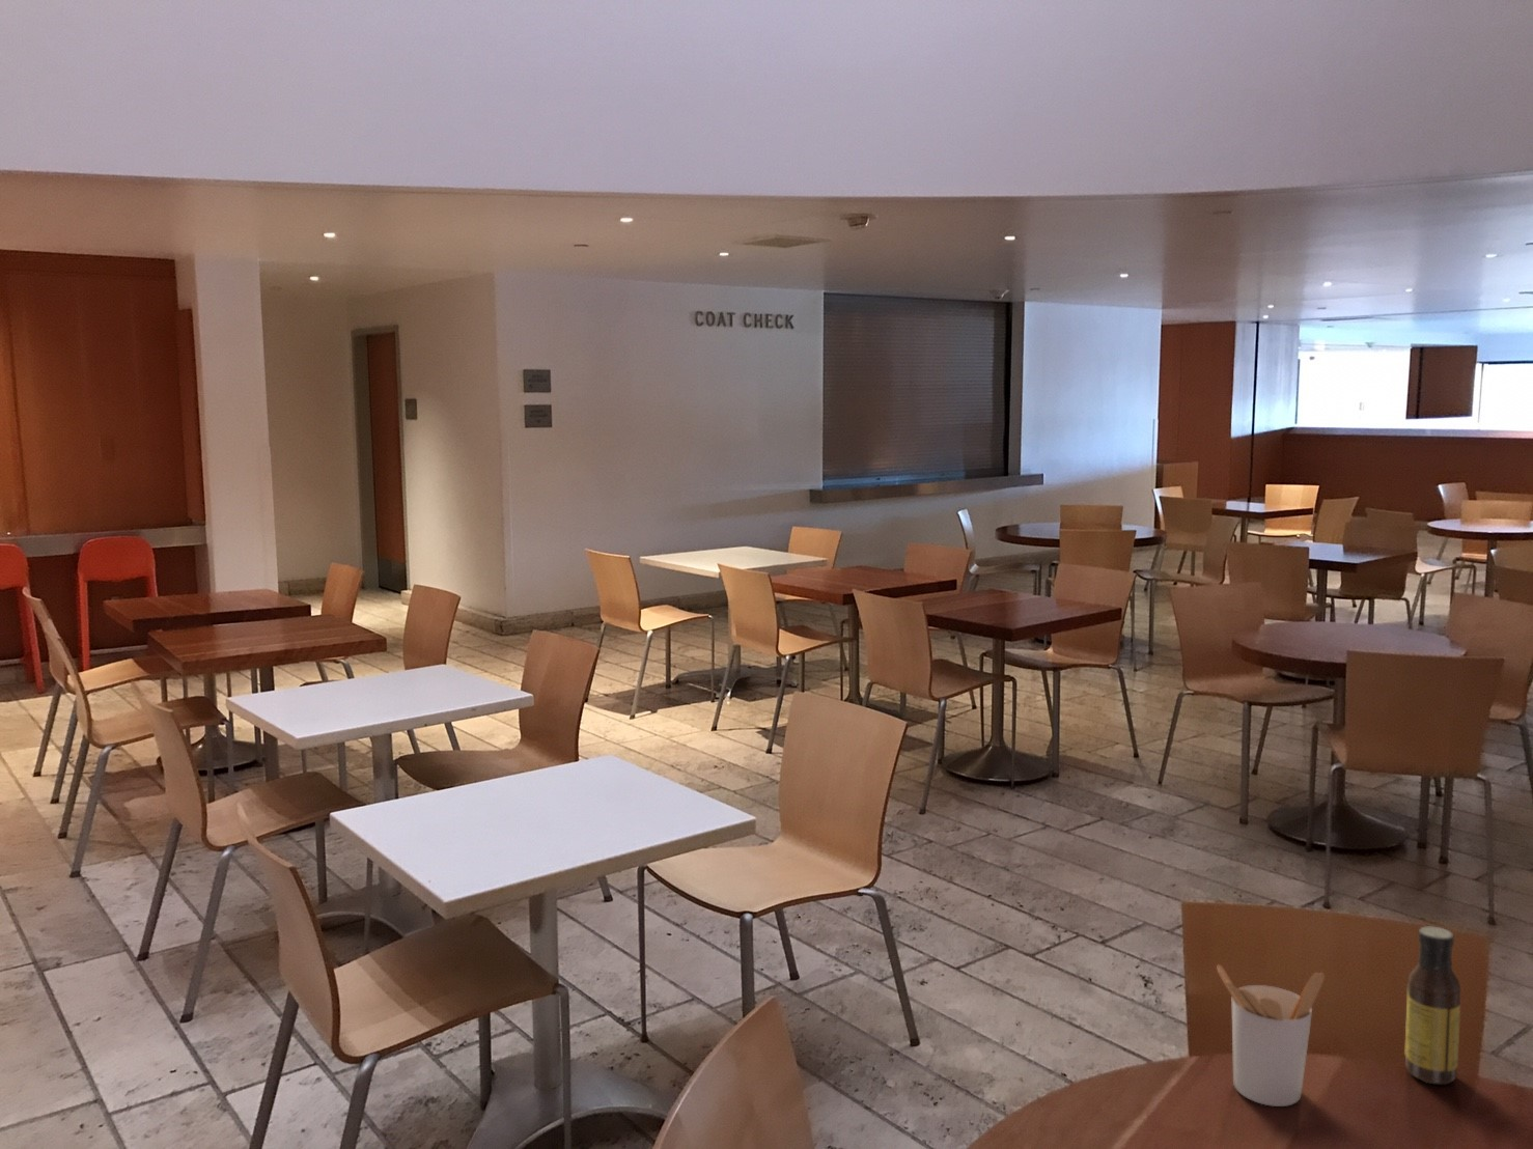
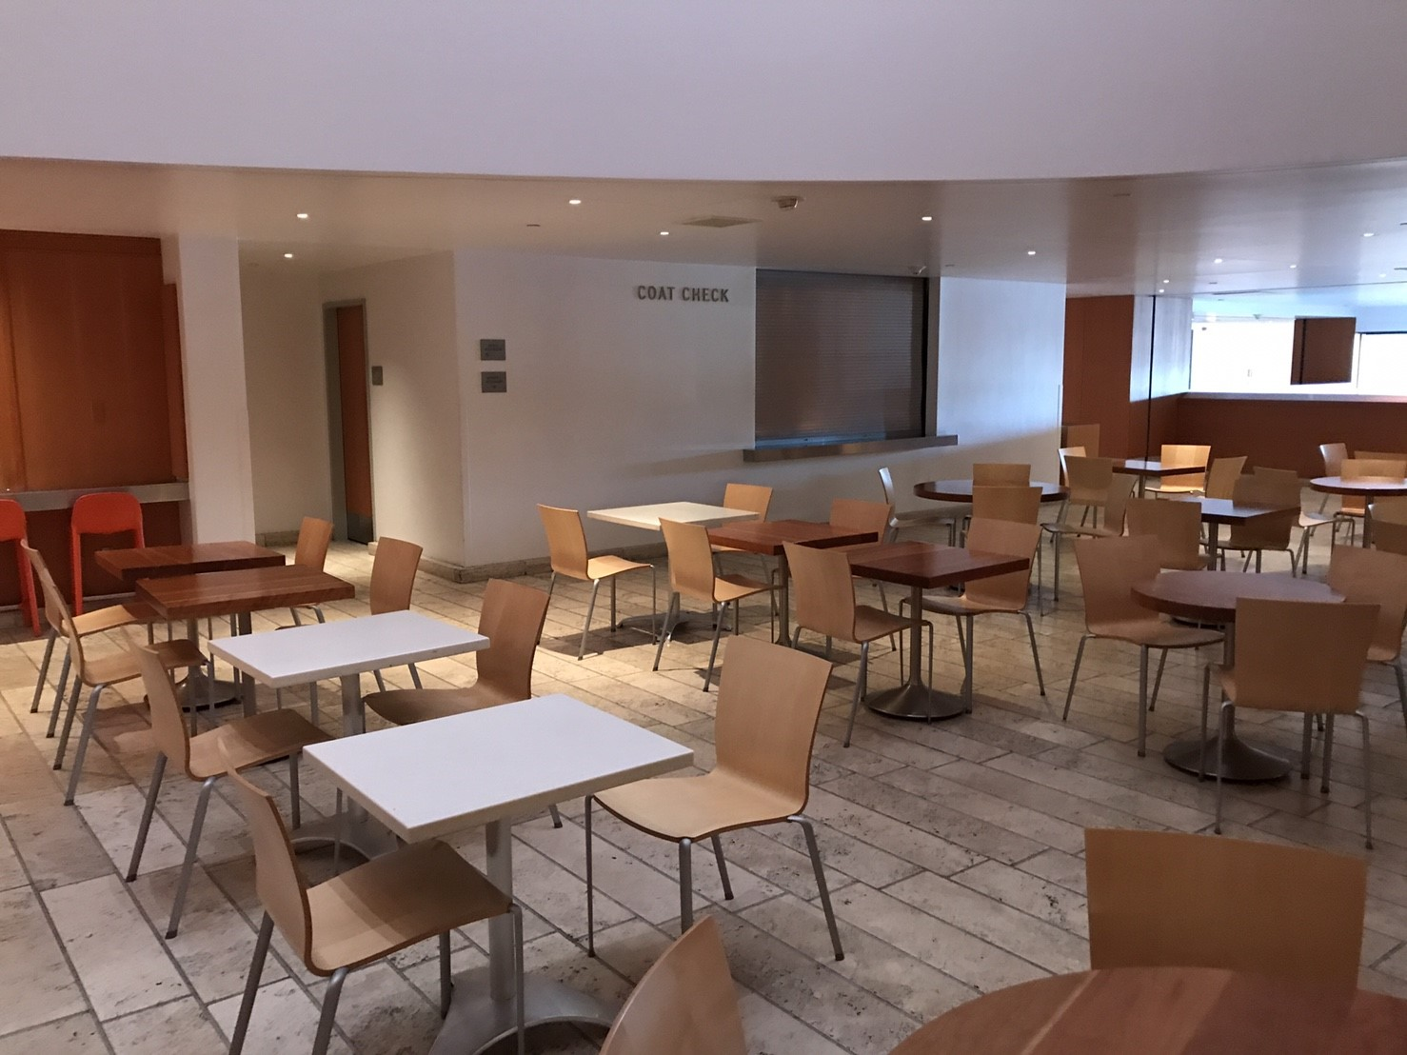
- utensil holder [1217,963,1325,1108]
- sauce bottle [1404,925,1462,1086]
